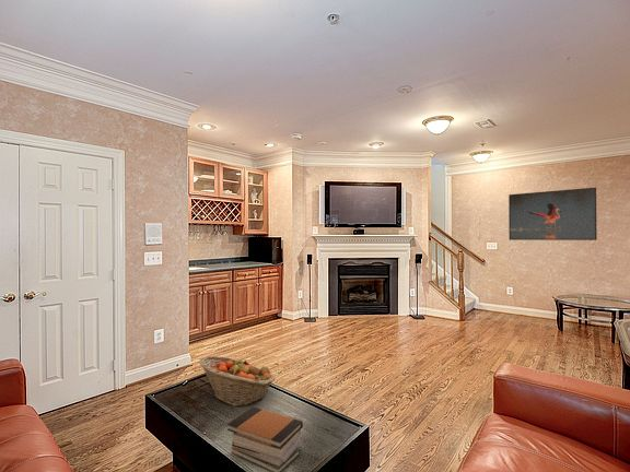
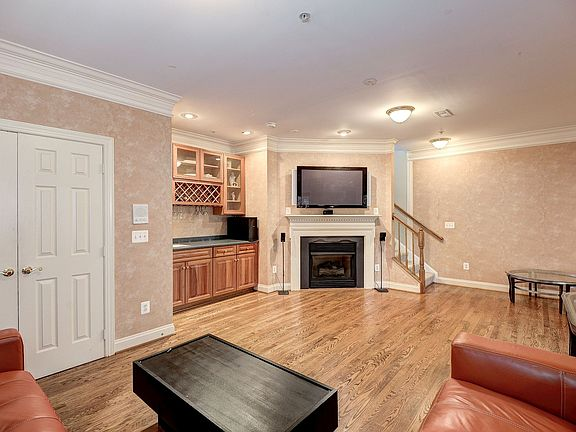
- book stack [226,405,304,472]
- fruit basket [198,355,276,408]
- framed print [508,187,598,241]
